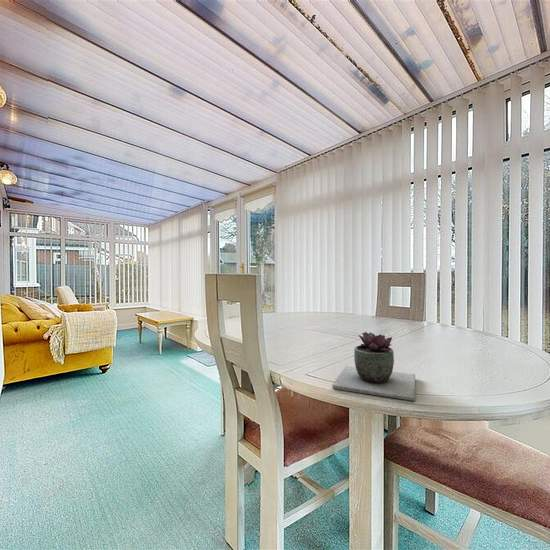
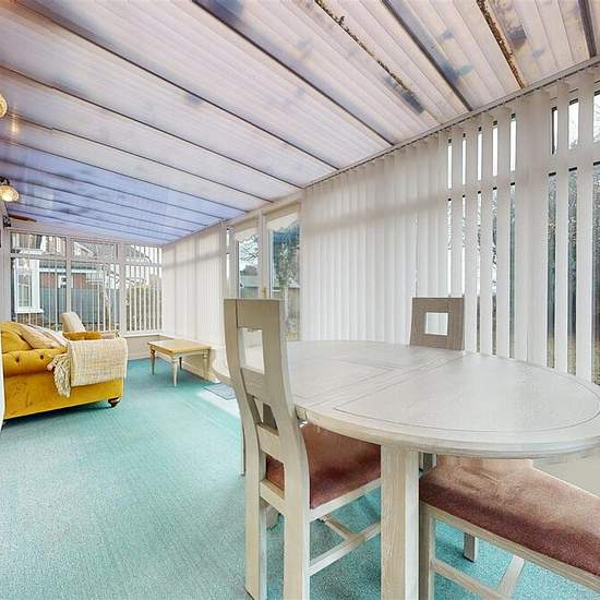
- succulent plant [331,331,416,402]
